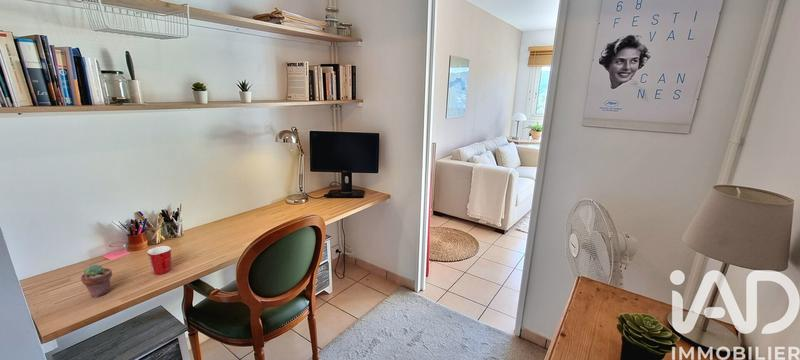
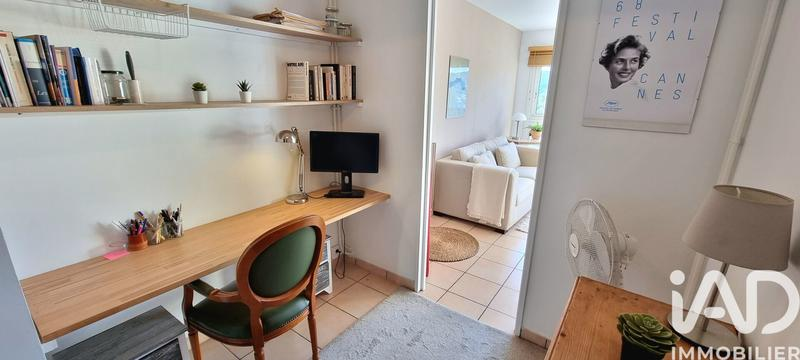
- potted succulent [80,263,113,298]
- mug [146,245,173,276]
